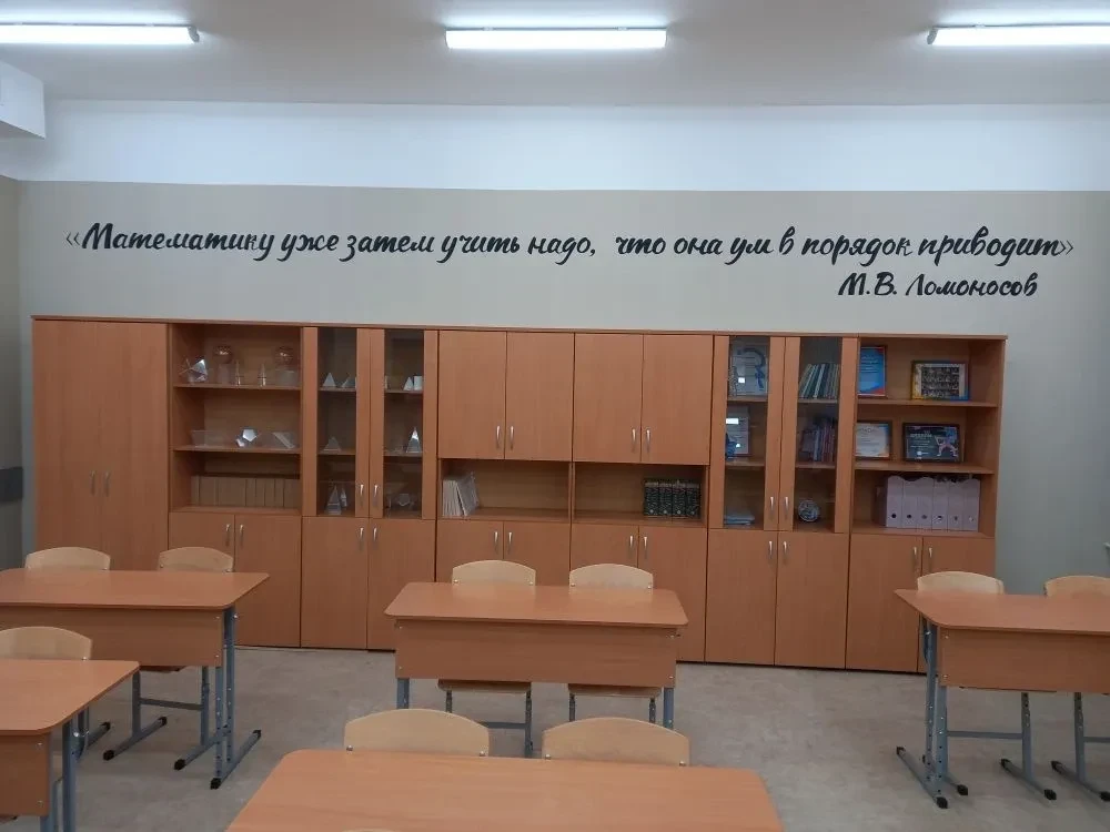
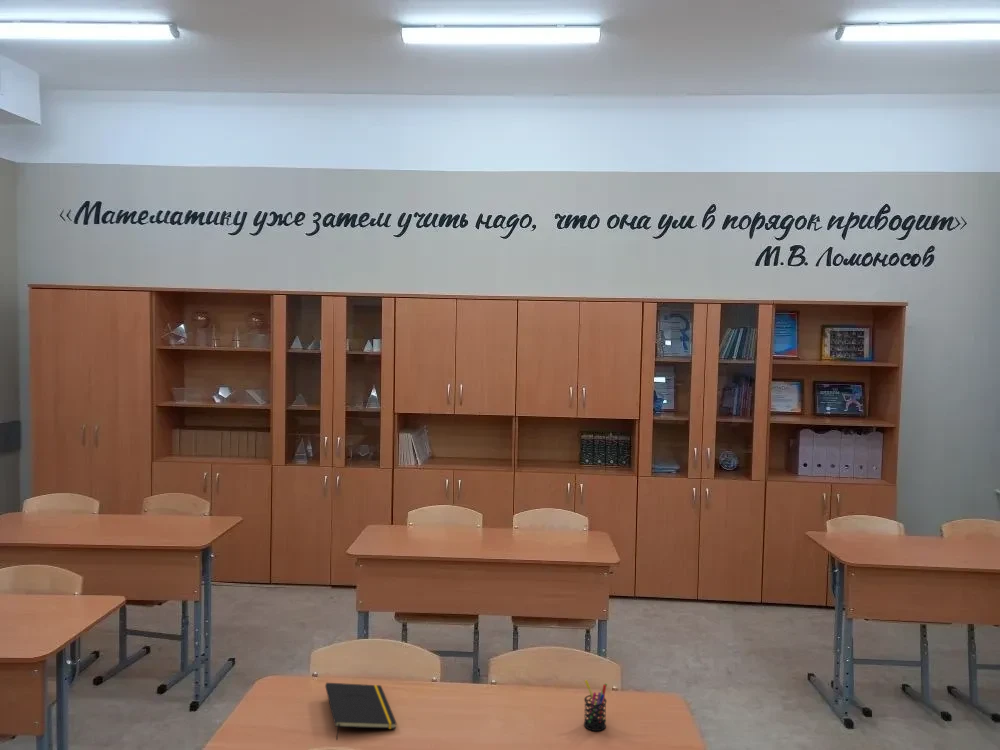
+ pen holder [583,679,608,732]
+ notepad [324,682,398,741]
